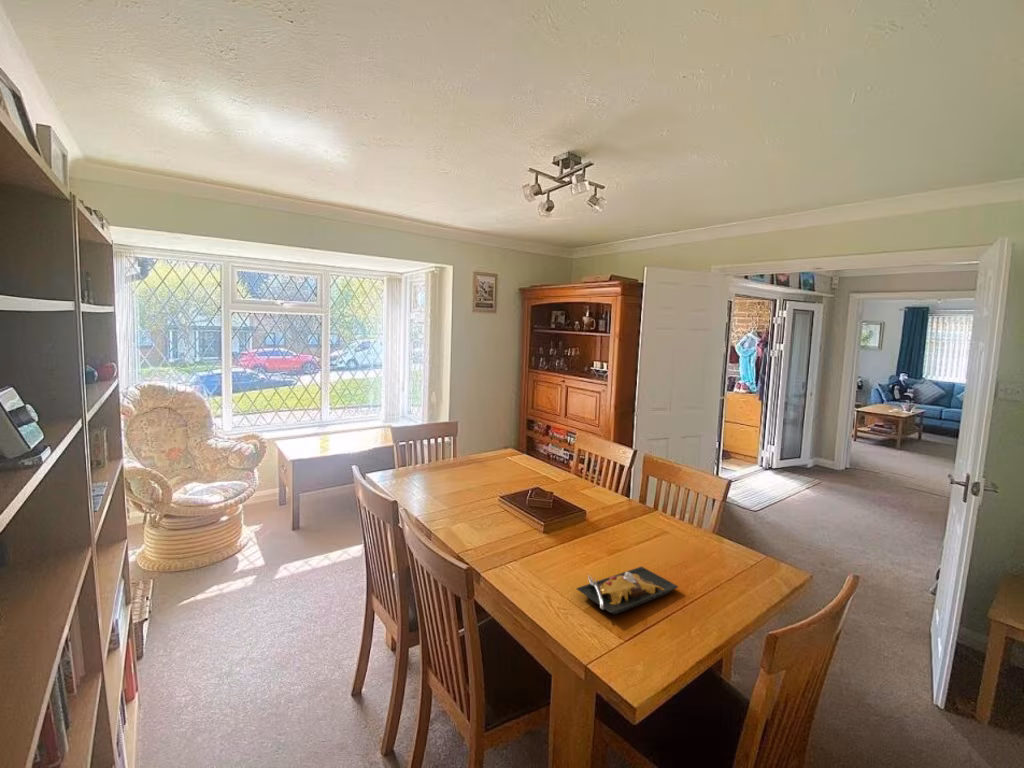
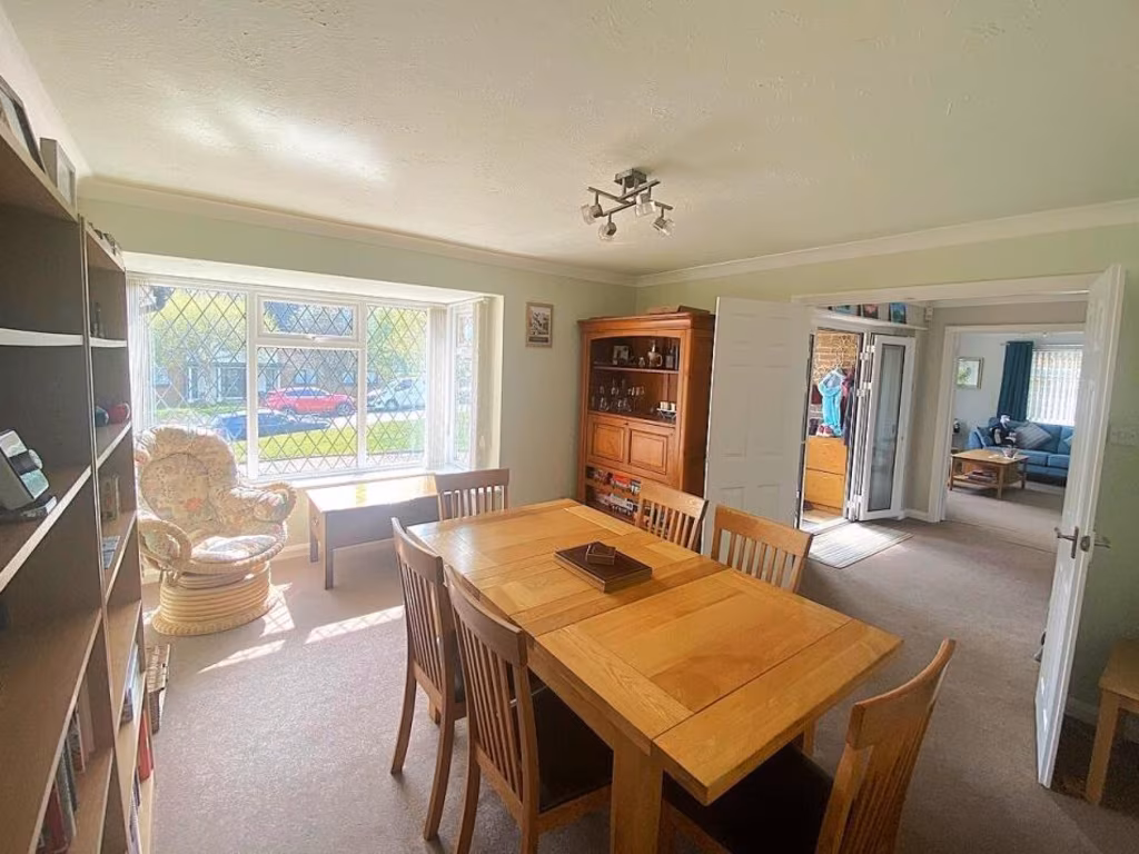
- plate [575,566,679,615]
